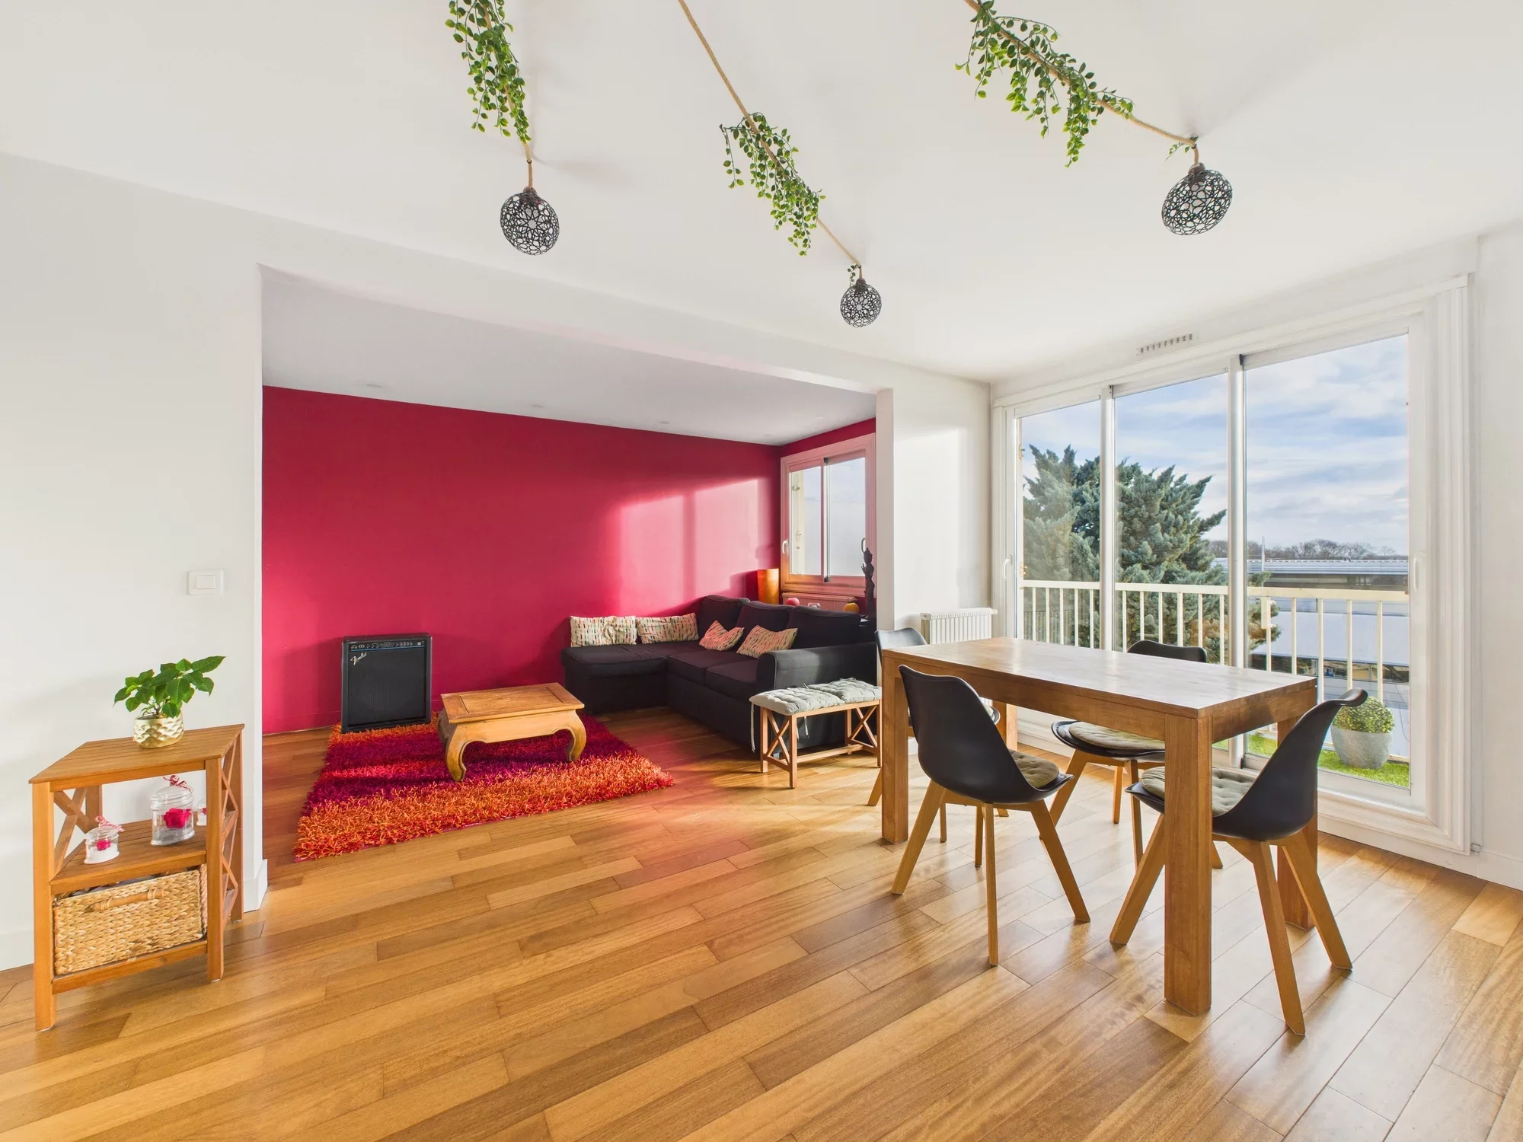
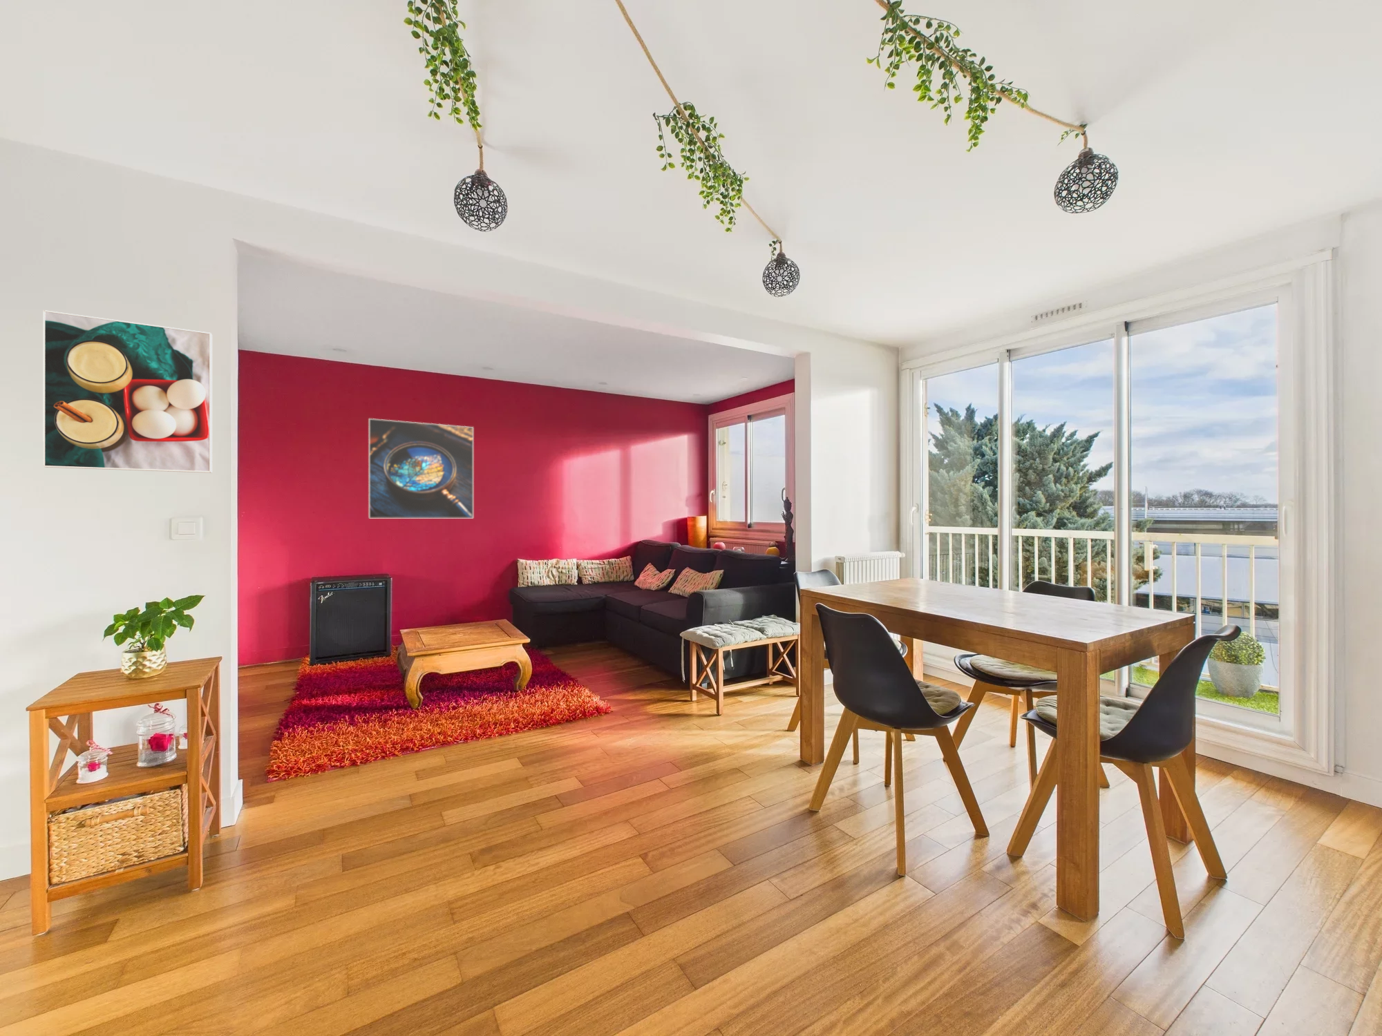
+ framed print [42,309,213,473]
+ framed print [368,418,474,519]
